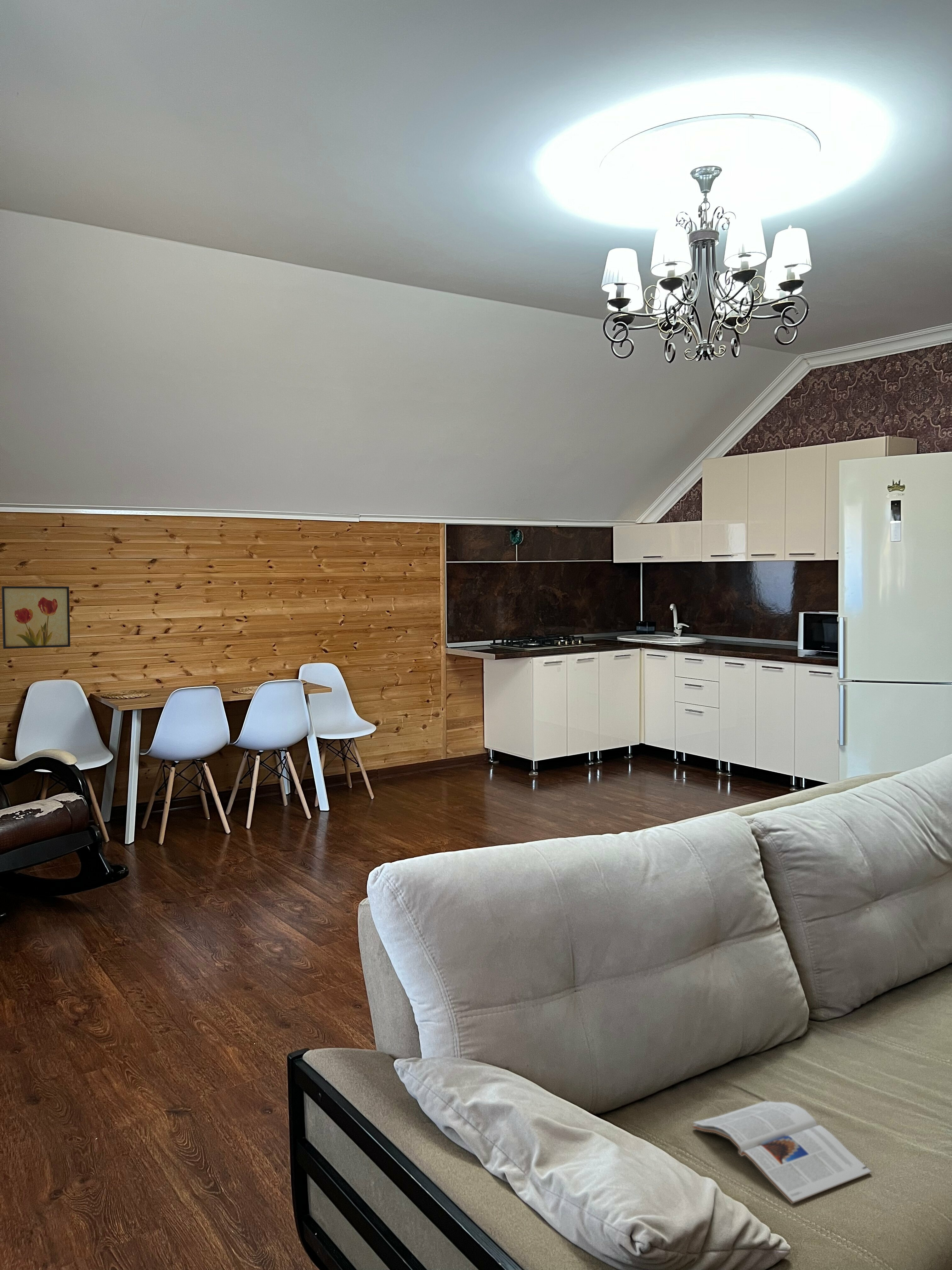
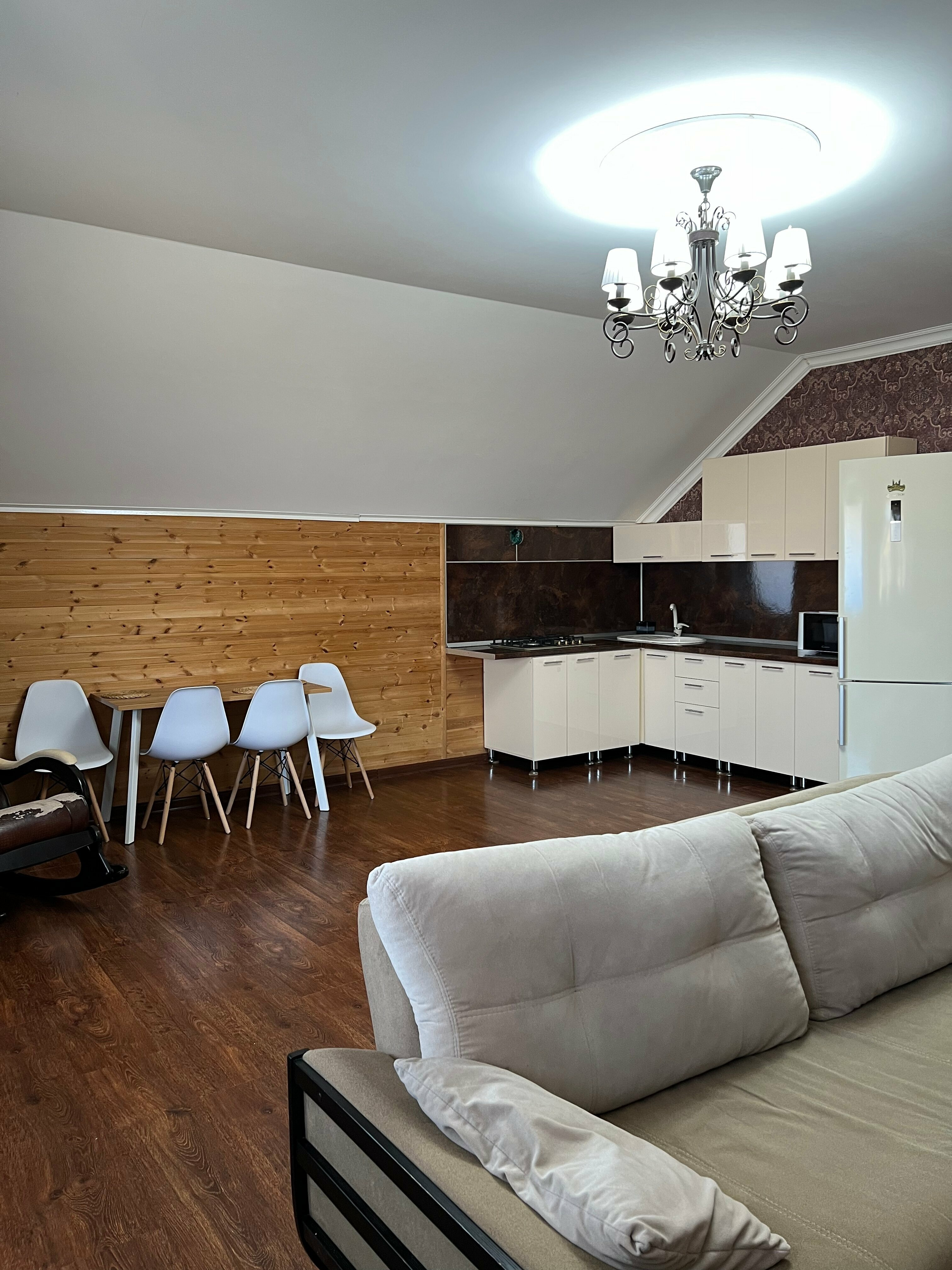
- wall art [1,586,71,649]
- magazine [692,1101,872,1204]
